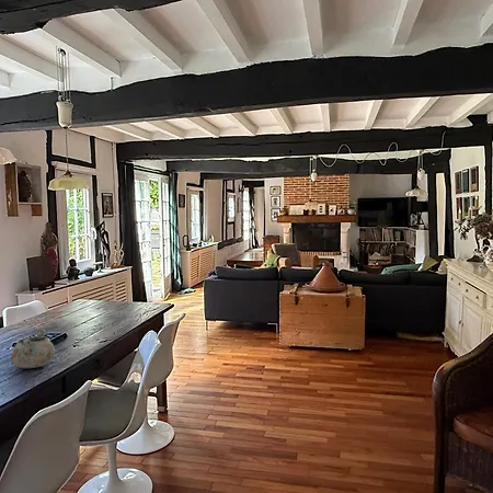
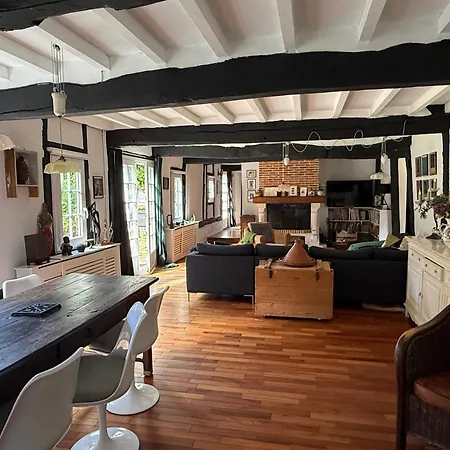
- decorative bowl [10,328,56,369]
